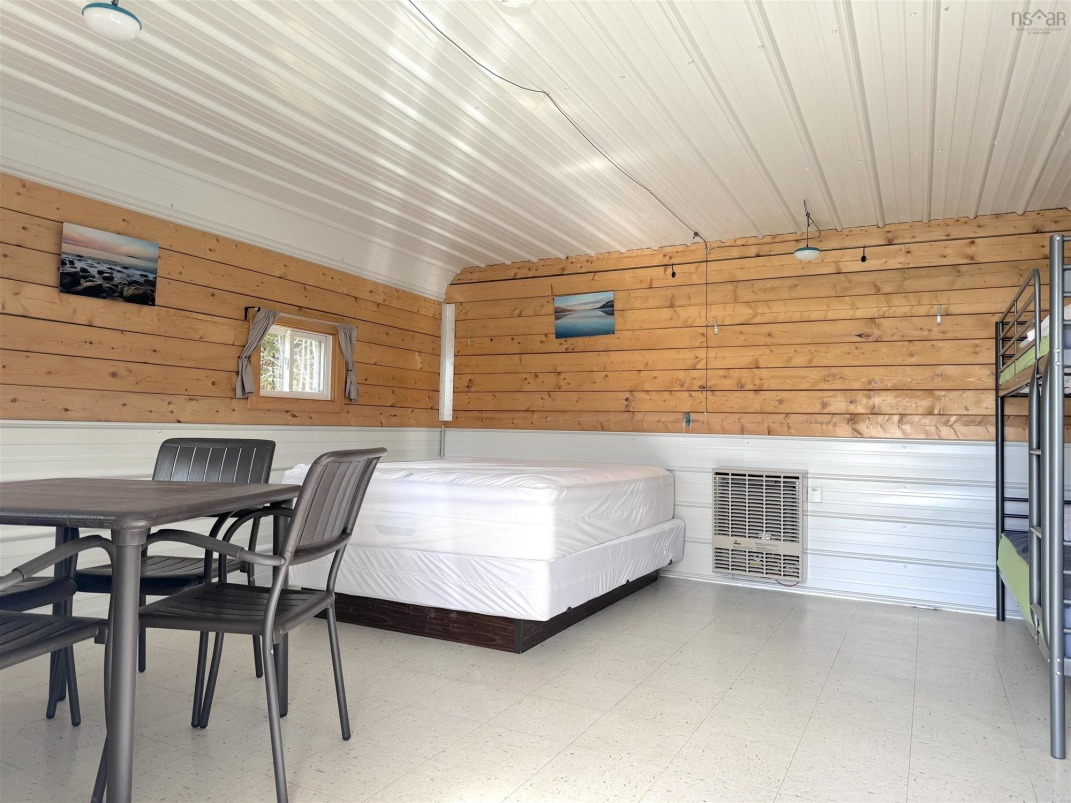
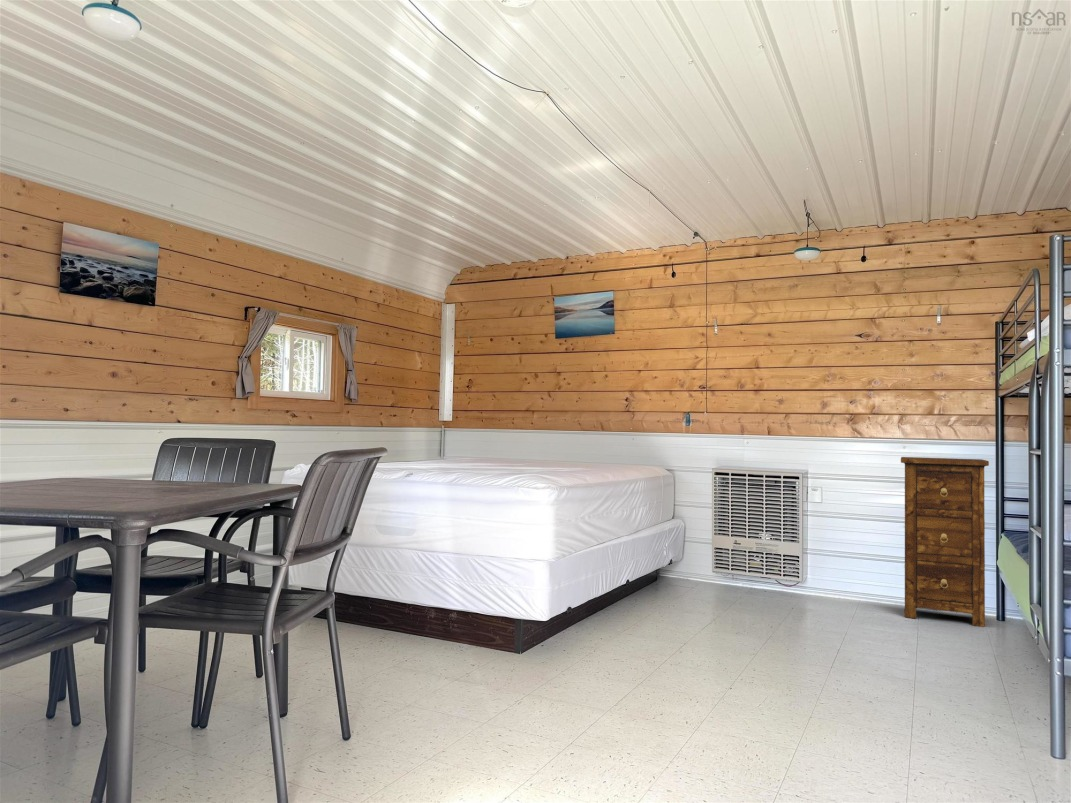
+ cabinet [900,456,990,628]
